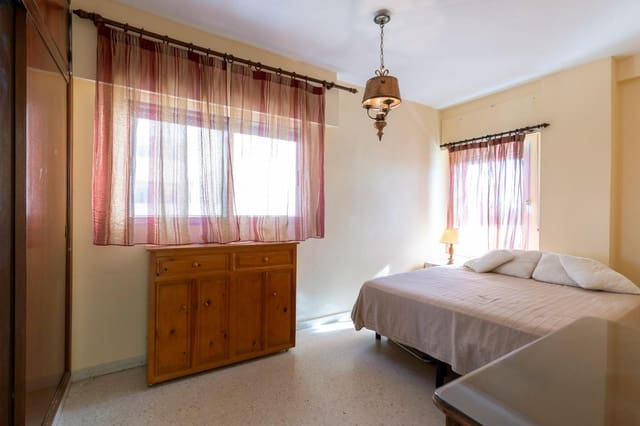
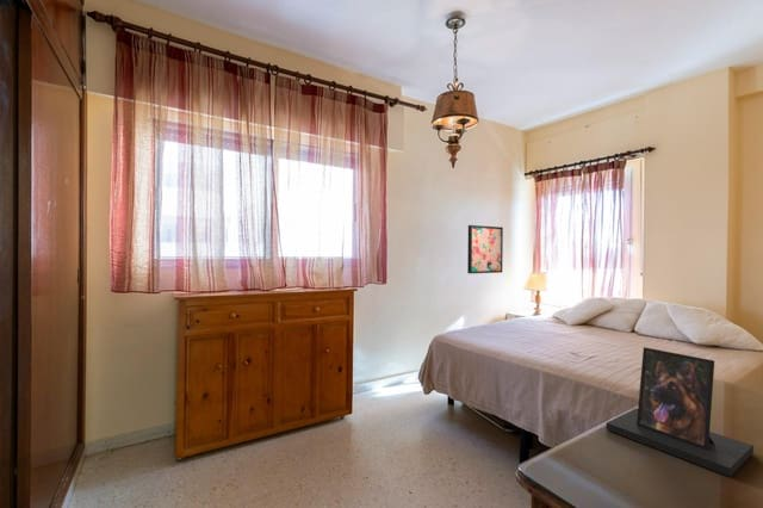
+ photo frame [604,346,755,478]
+ wall art [466,224,504,274]
